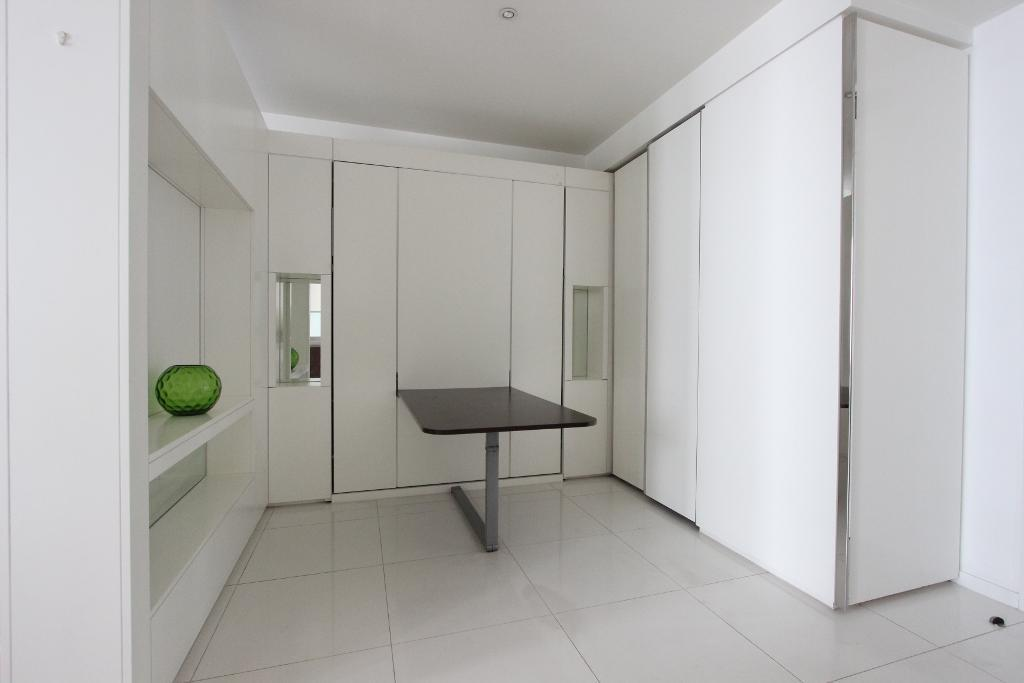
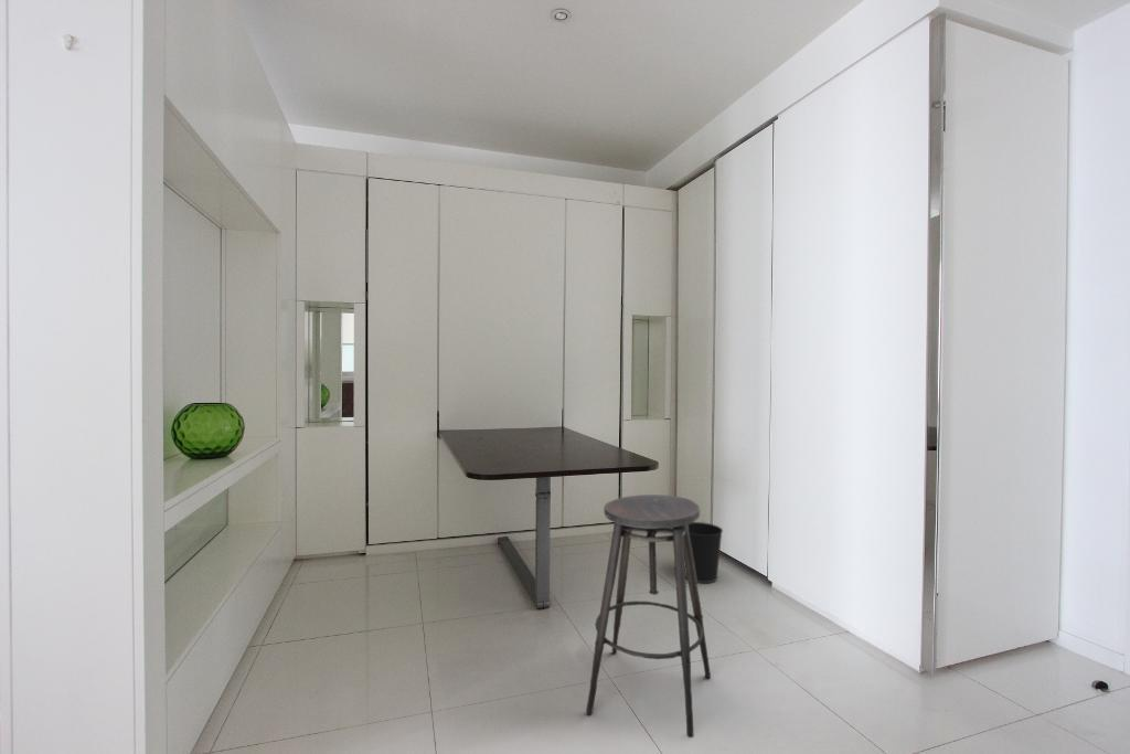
+ stool [585,493,712,739]
+ wastebasket [684,521,724,584]
